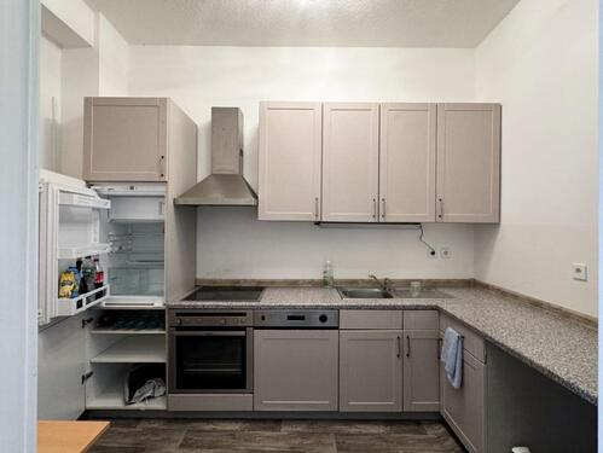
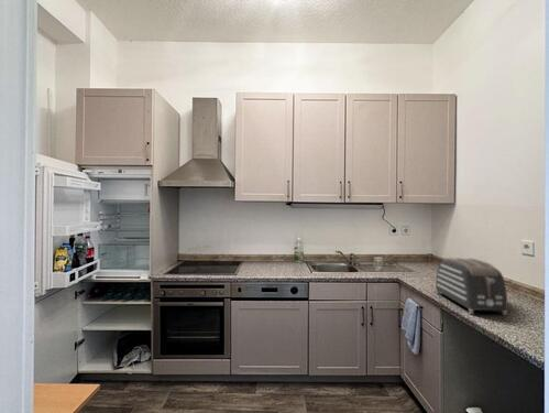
+ toaster [435,257,508,316]
